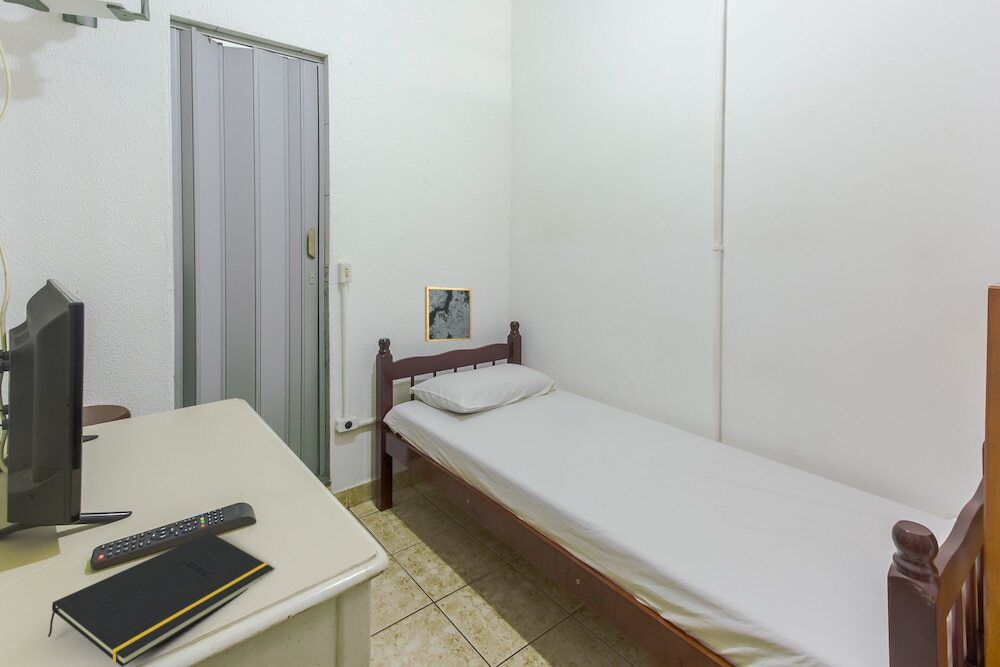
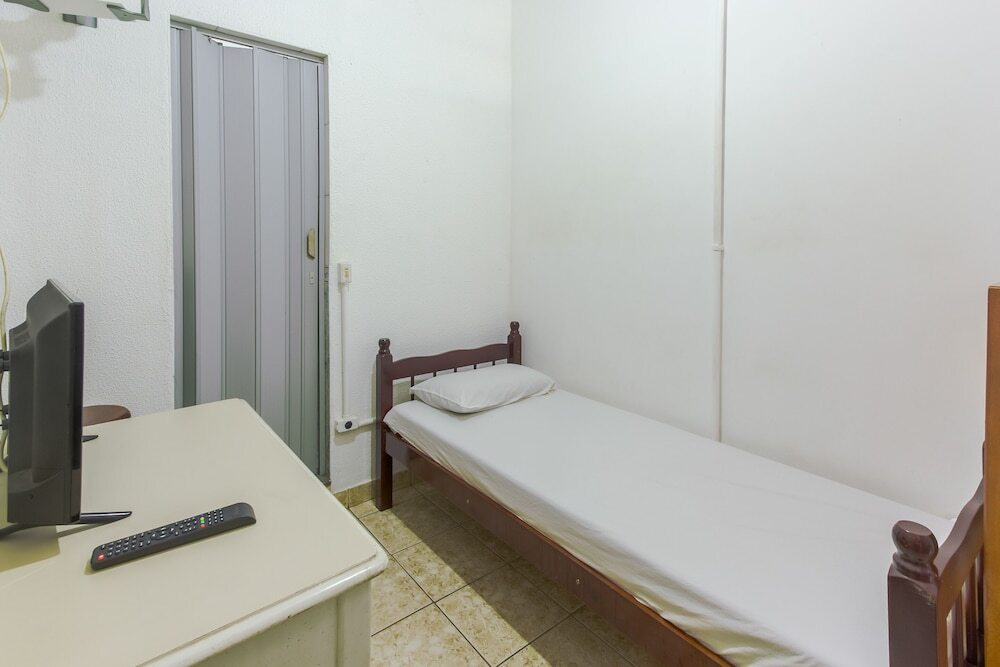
- wall art [424,286,472,343]
- notepad [47,531,274,667]
